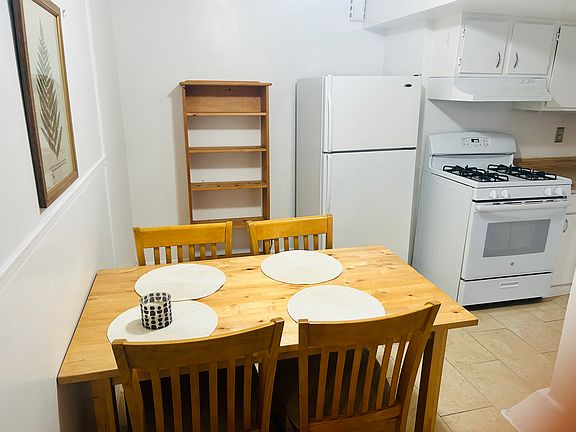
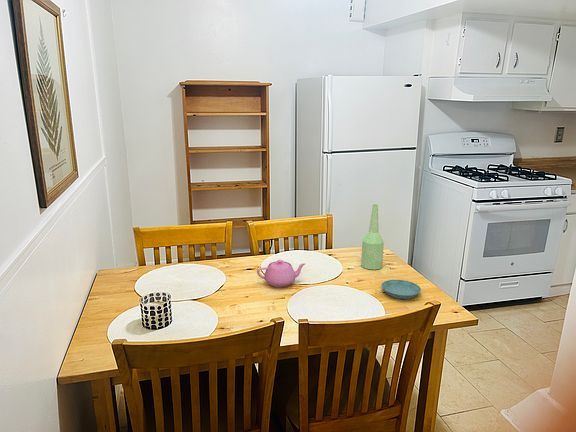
+ teapot [256,259,306,288]
+ bottle [360,204,385,271]
+ saucer [381,279,422,300]
